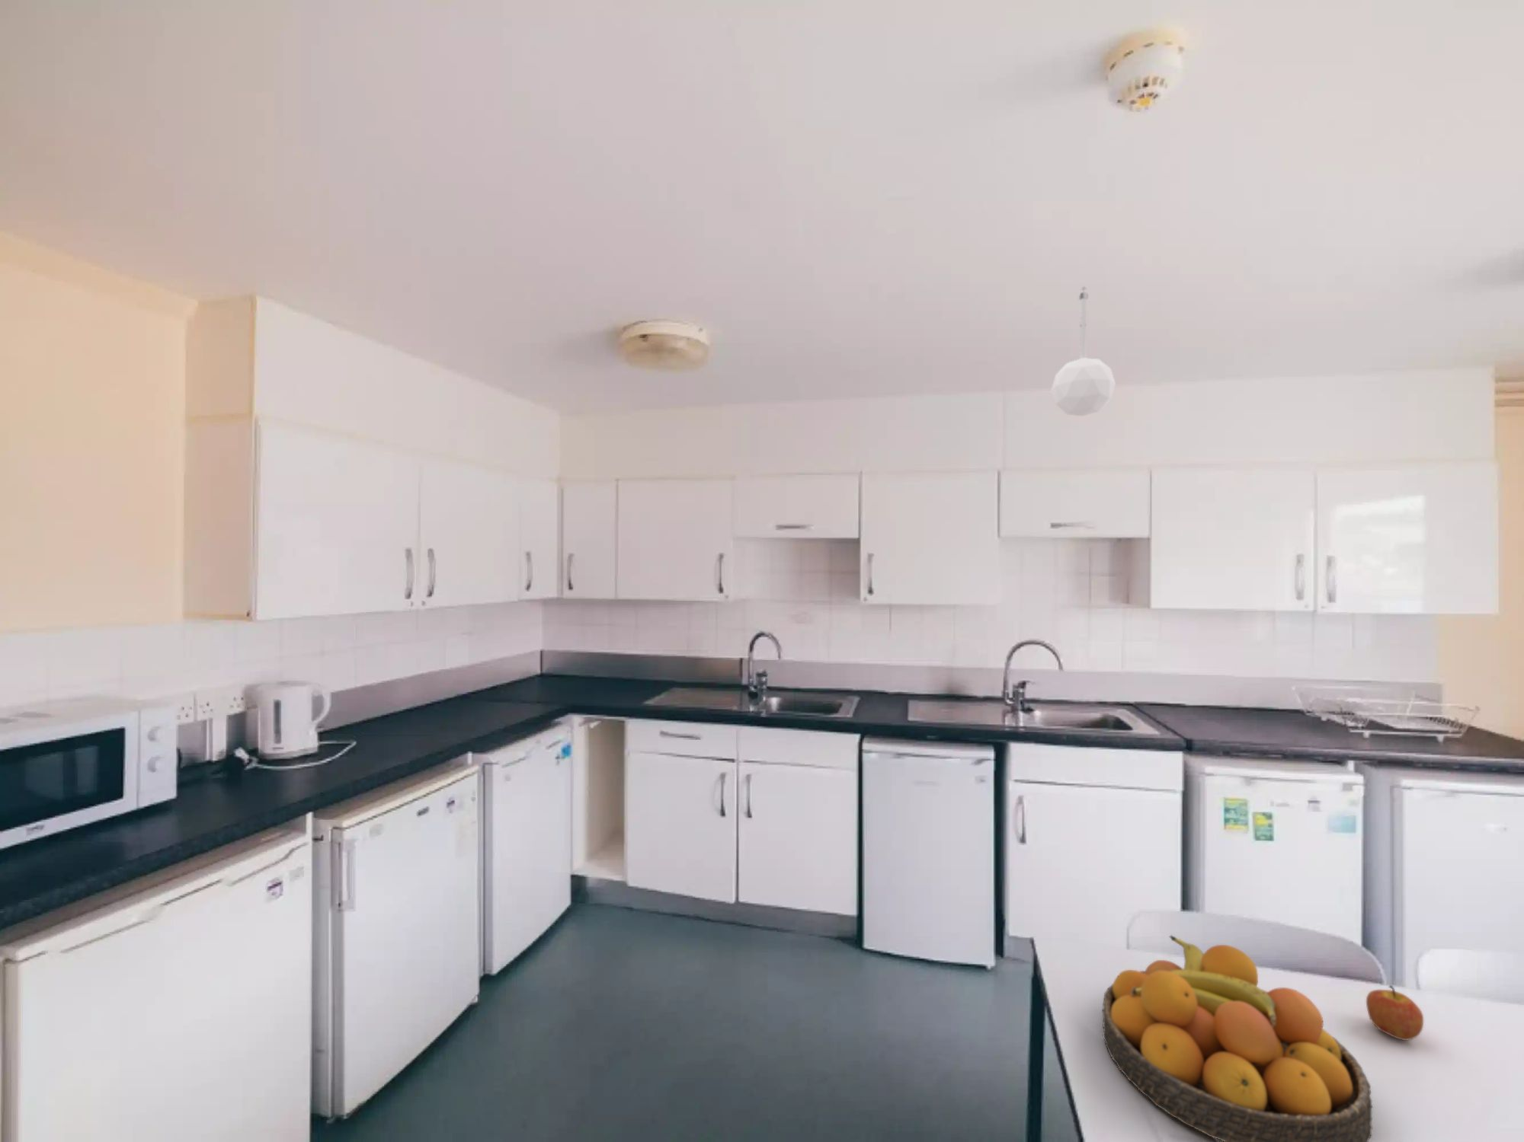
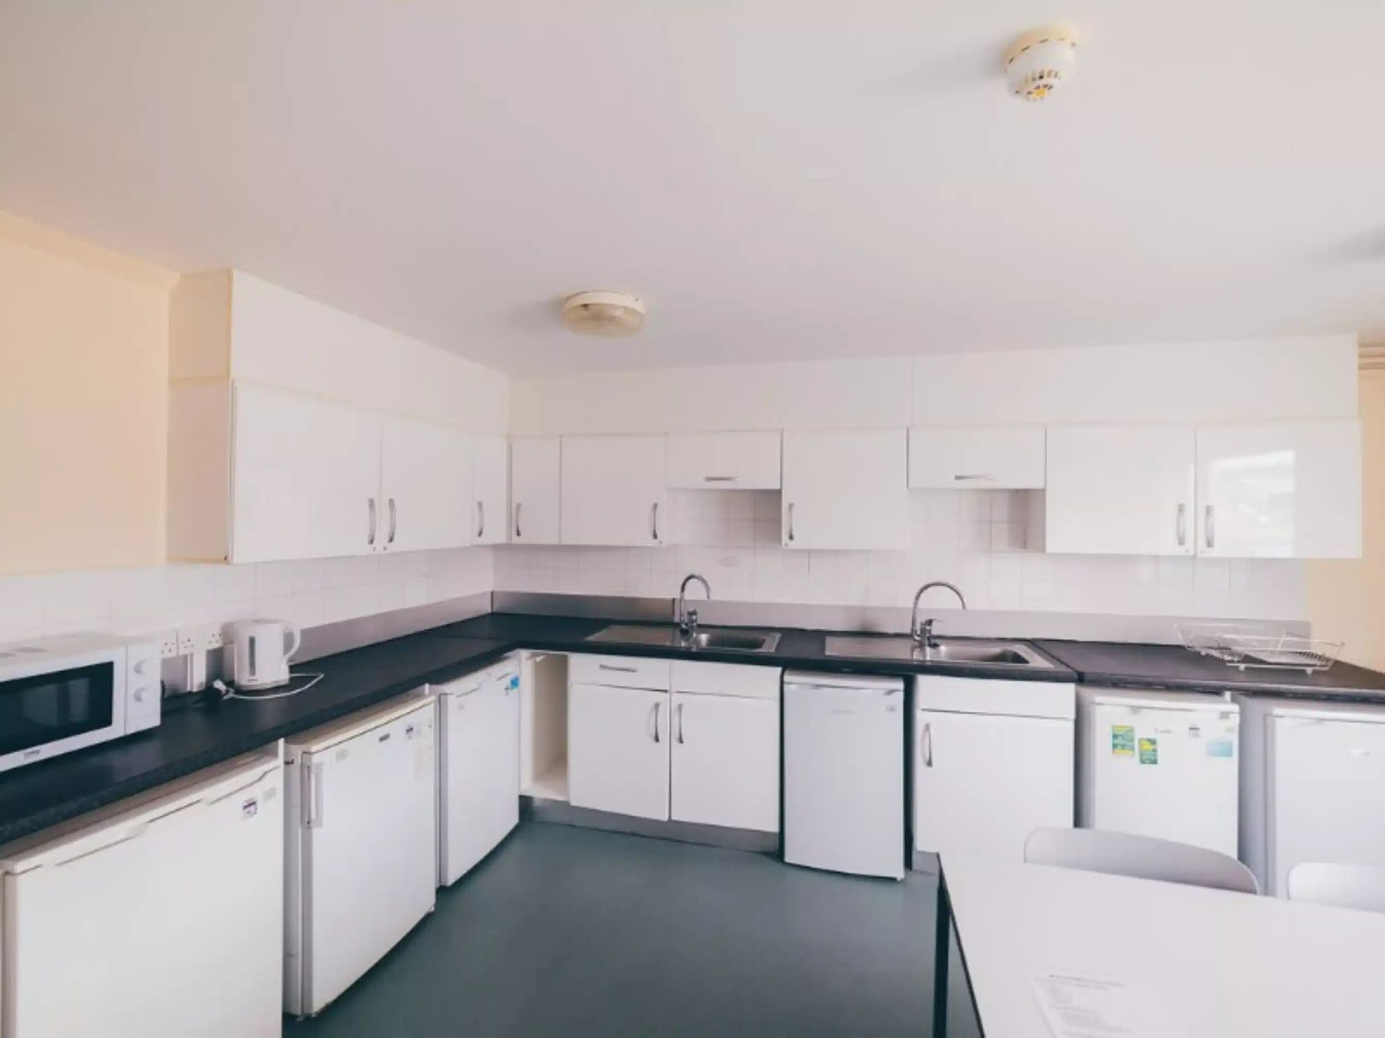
- apple [1366,985,1424,1041]
- pendant lamp [1050,286,1116,417]
- fruit bowl [1102,934,1373,1142]
